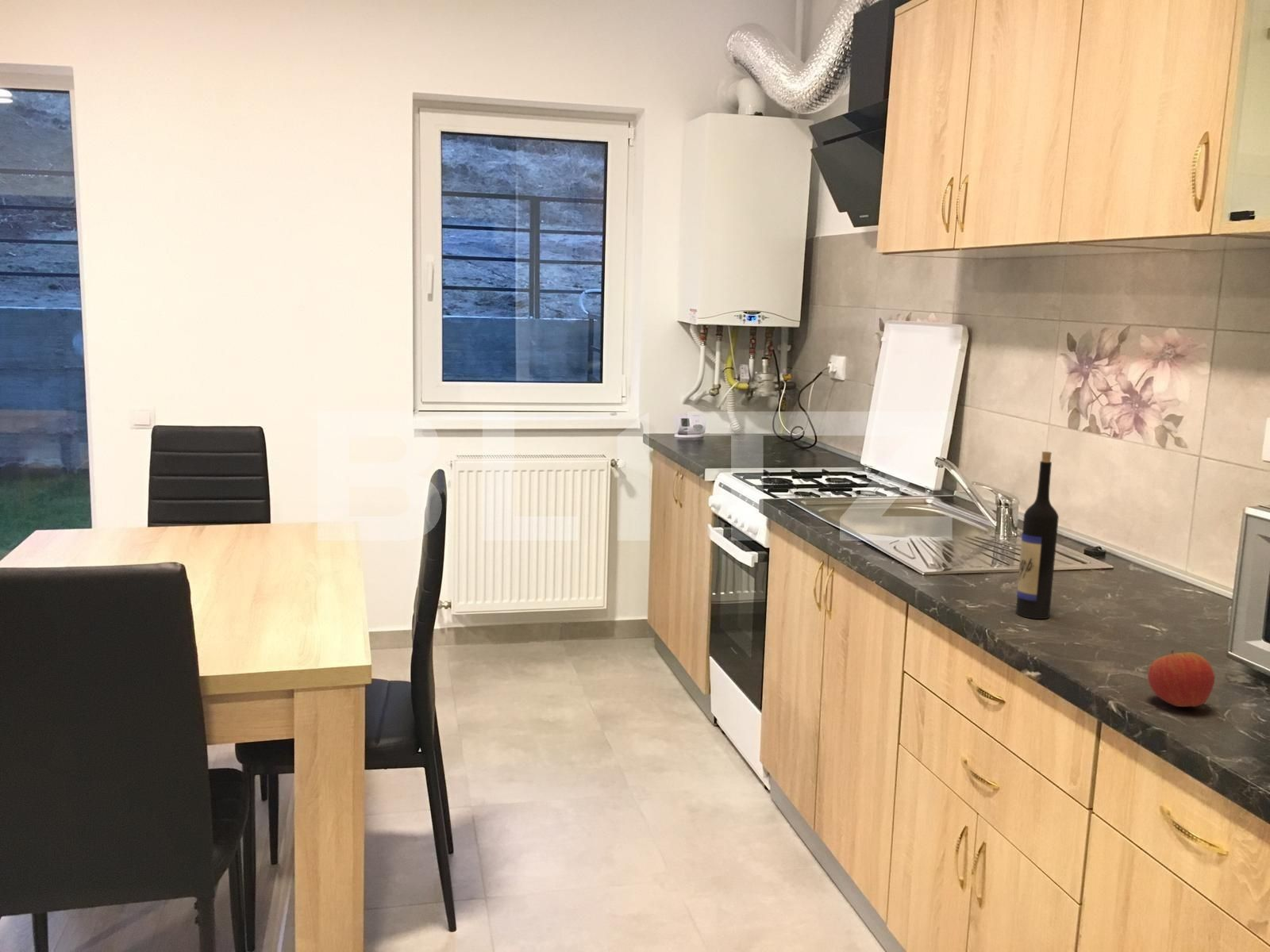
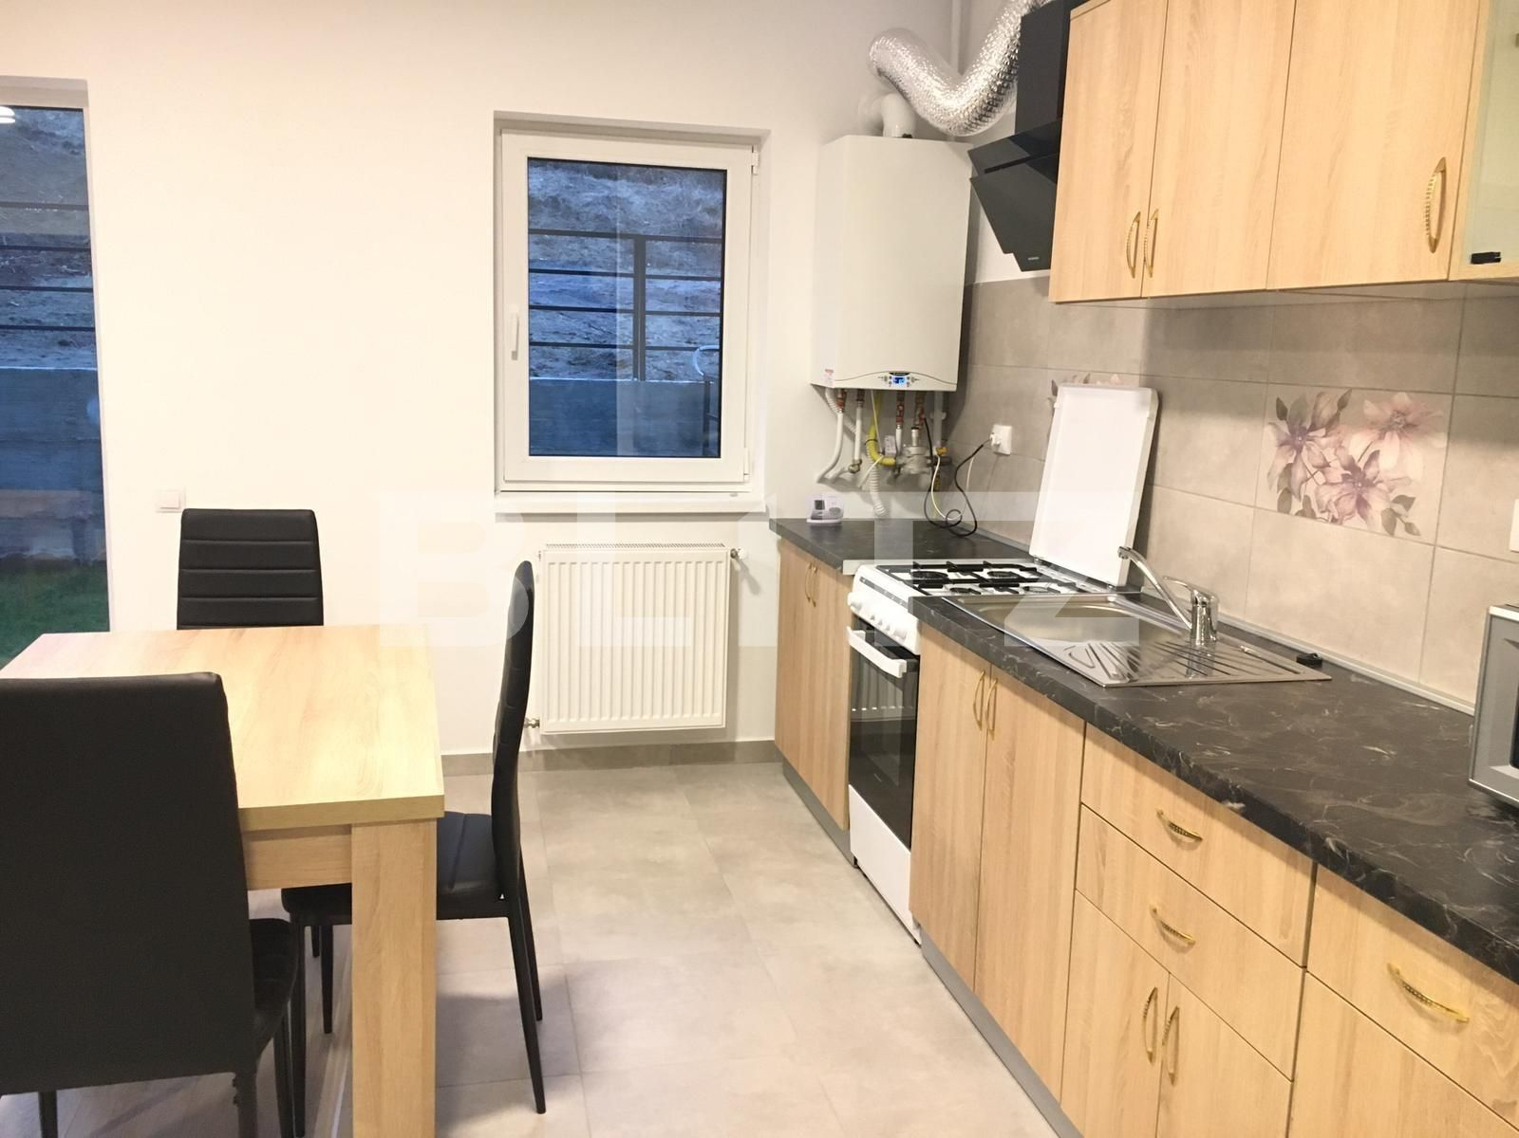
- wine bottle [1015,451,1060,620]
- apple [1147,649,1215,708]
